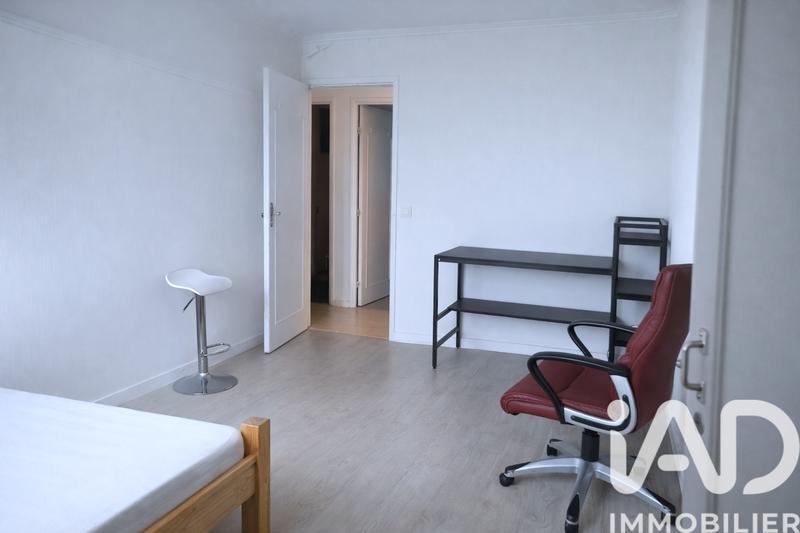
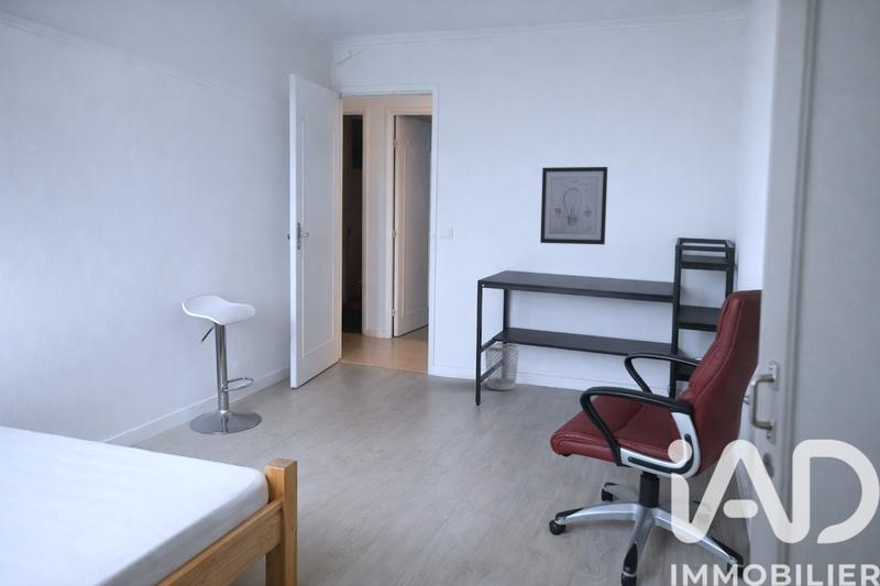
+ wastebasket [484,342,520,391]
+ wall art [539,166,608,245]
